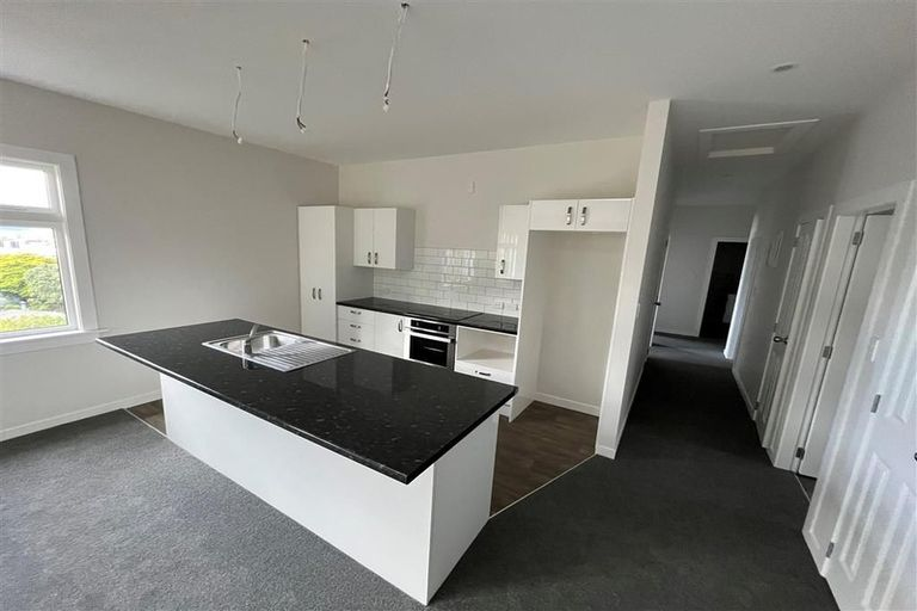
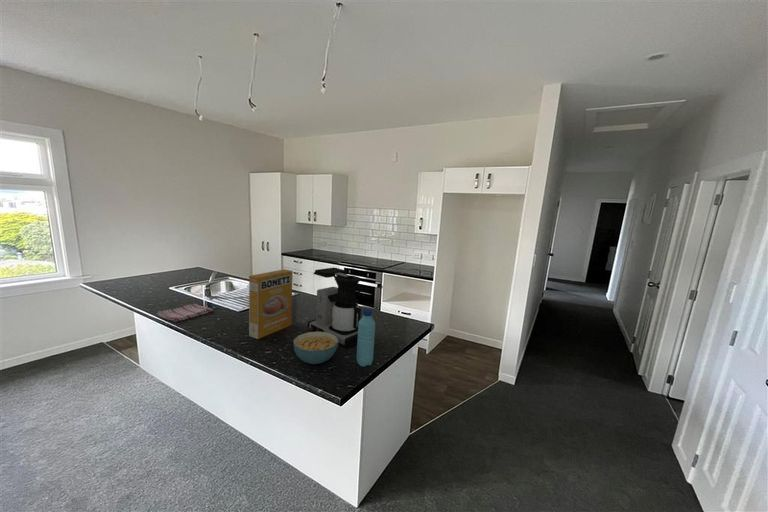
+ cereal box [248,268,294,340]
+ water bottle [356,308,376,368]
+ cereal bowl [292,331,339,365]
+ dish towel [157,303,214,323]
+ coffee maker [307,267,362,348]
